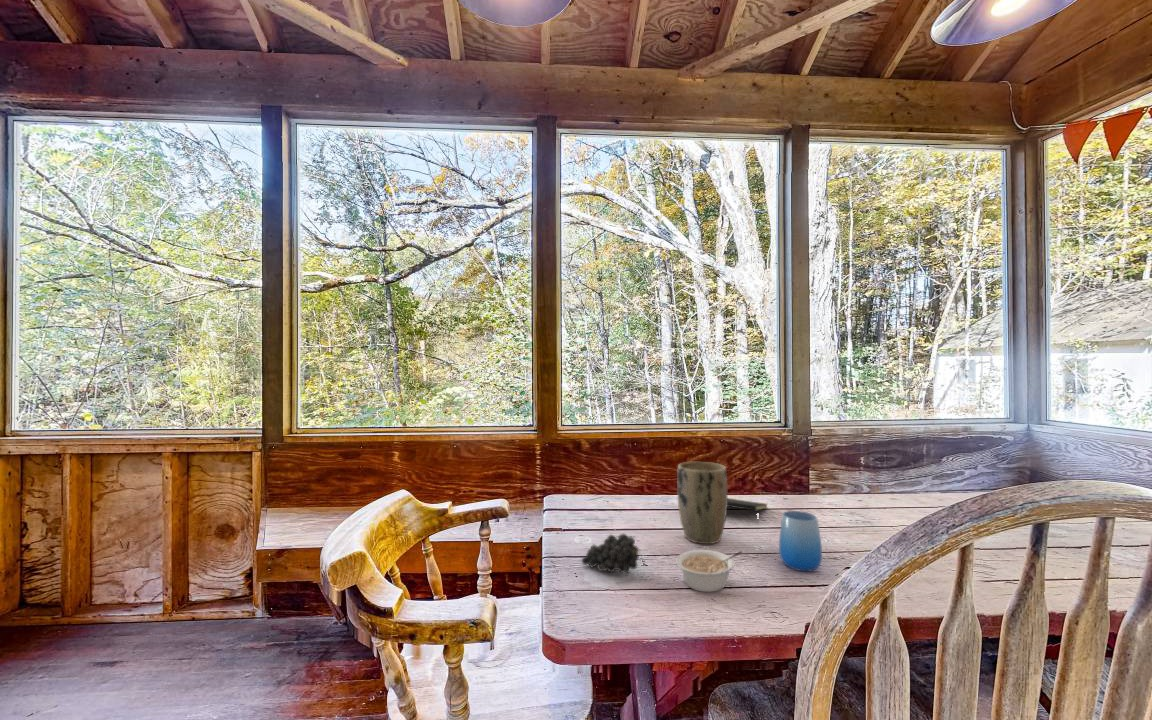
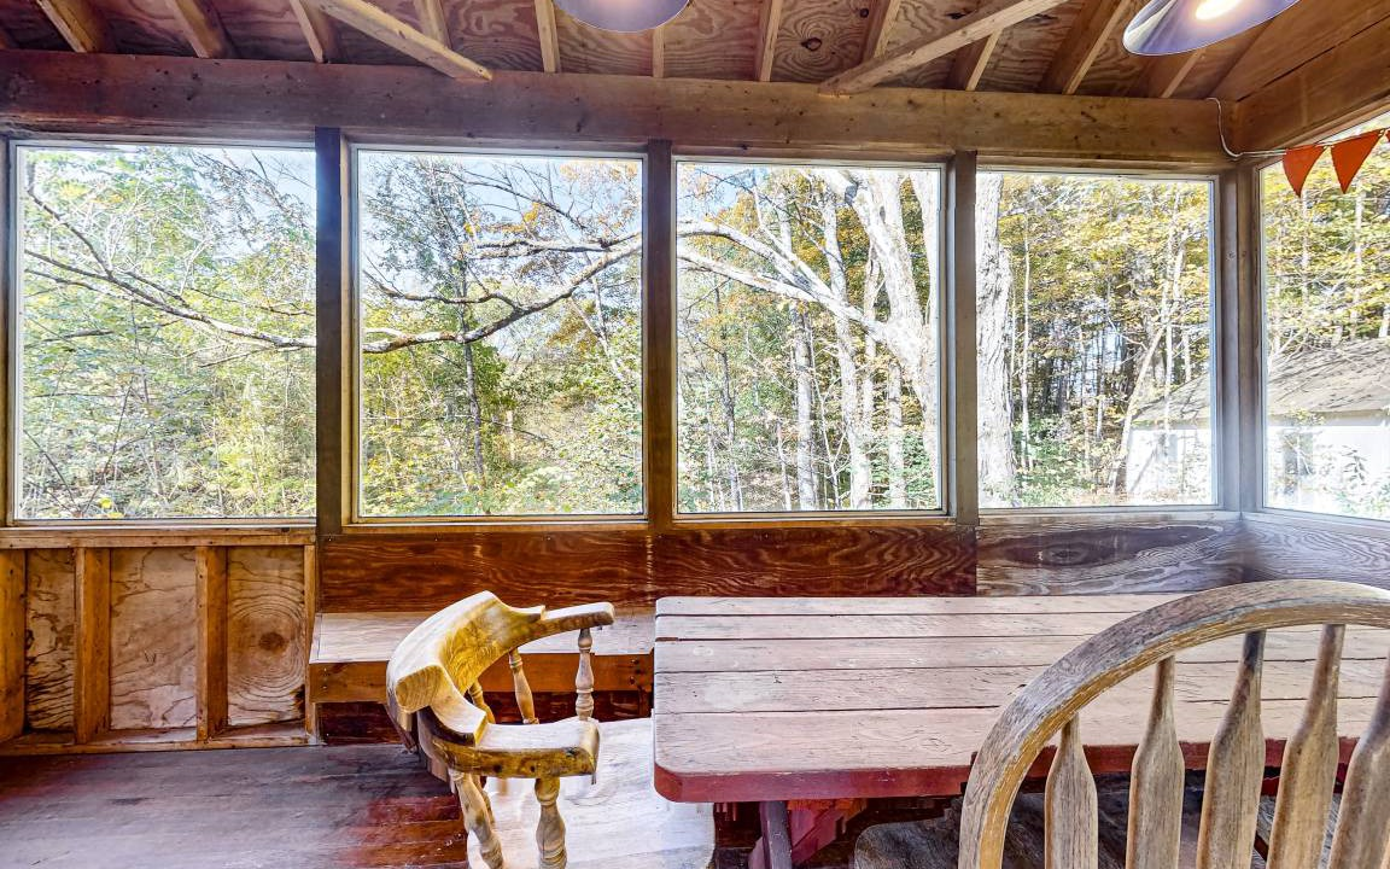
- legume [675,549,744,593]
- cup [778,510,823,572]
- notepad [727,497,769,523]
- fruit [581,533,641,574]
- plant pot [676,461,728,545]
